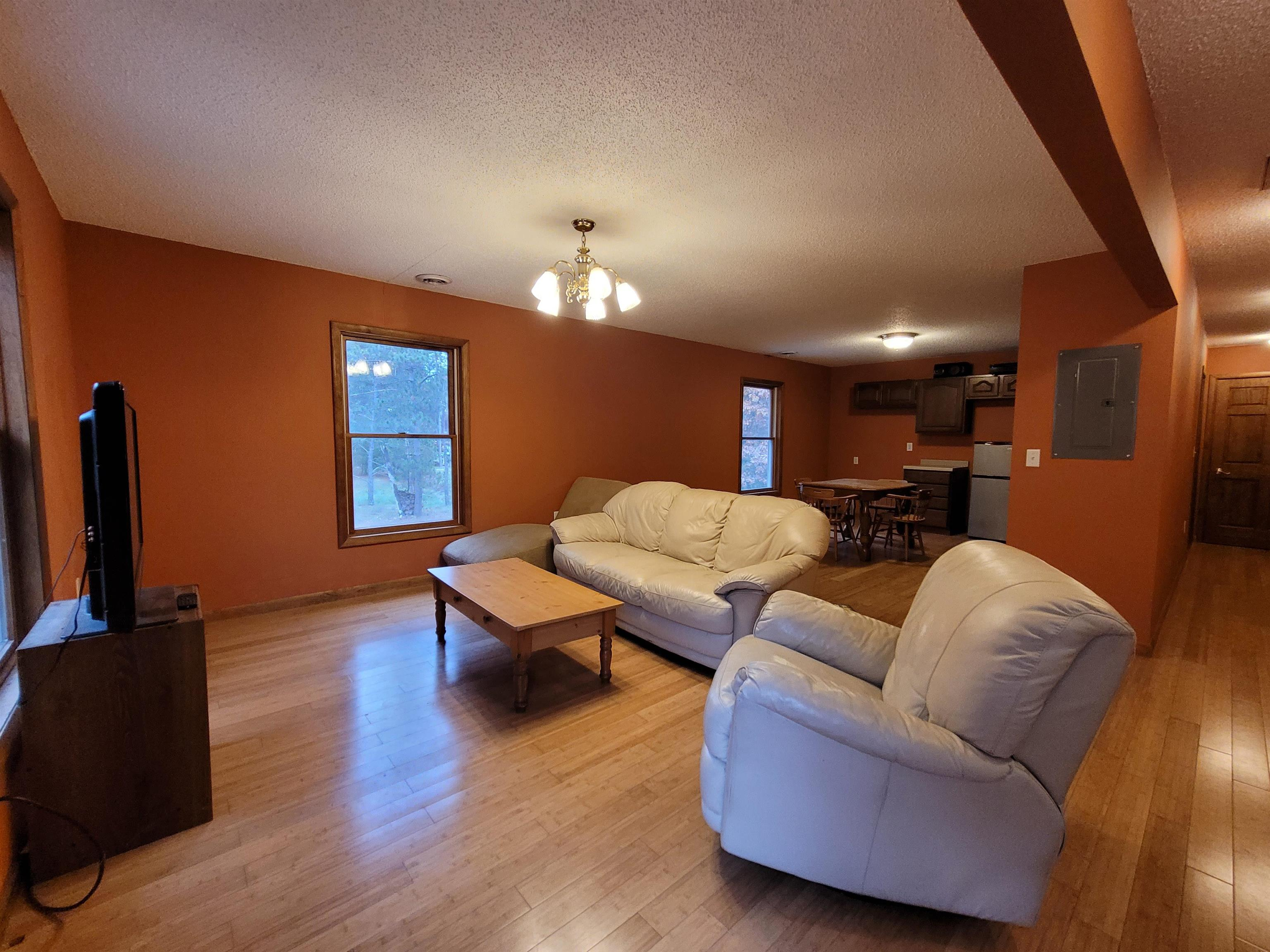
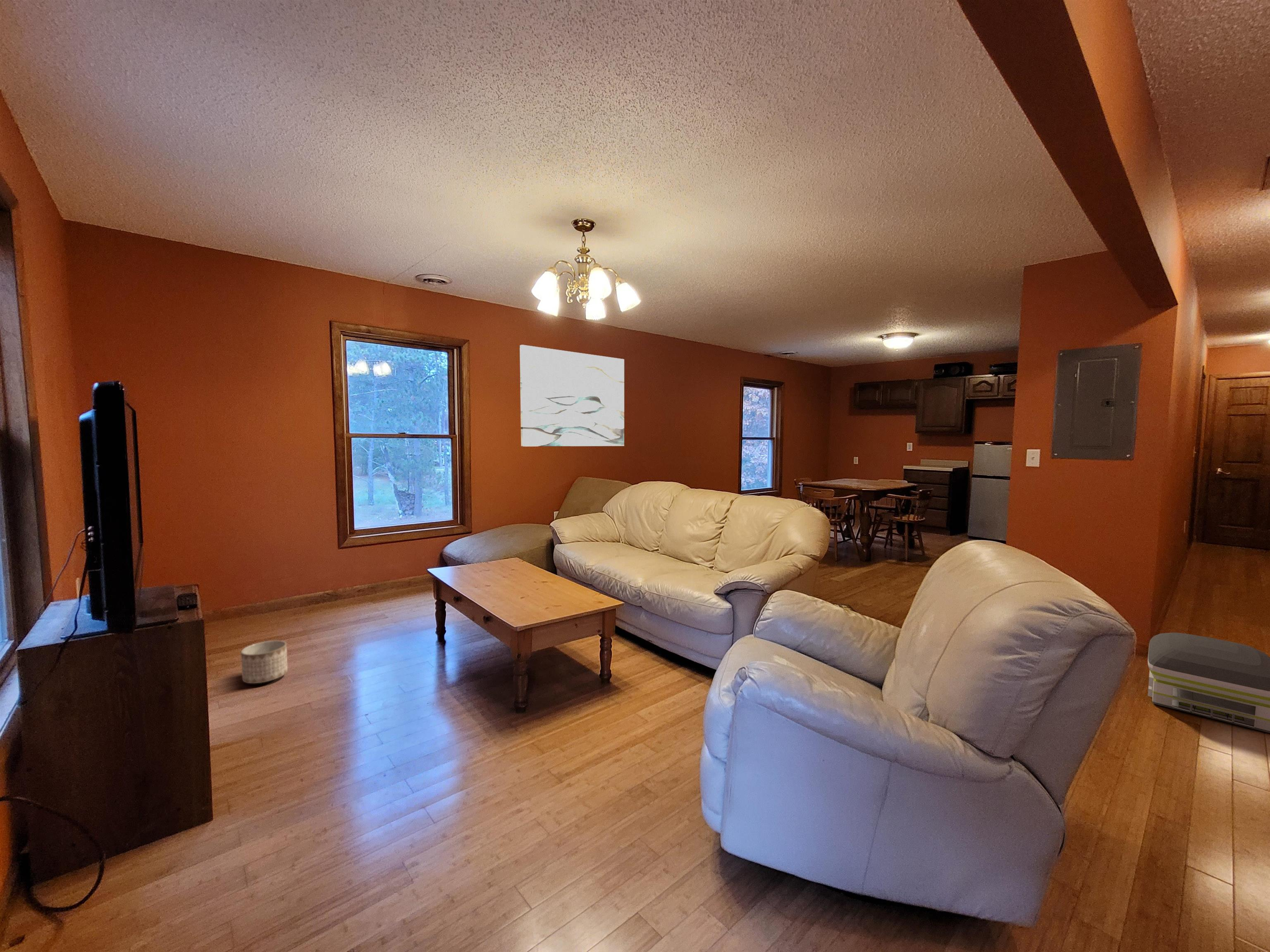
+ wall art [519,344,625,447]
+ air purifier [1147,632,1270,733]
+ planter [241,640,288,684]
